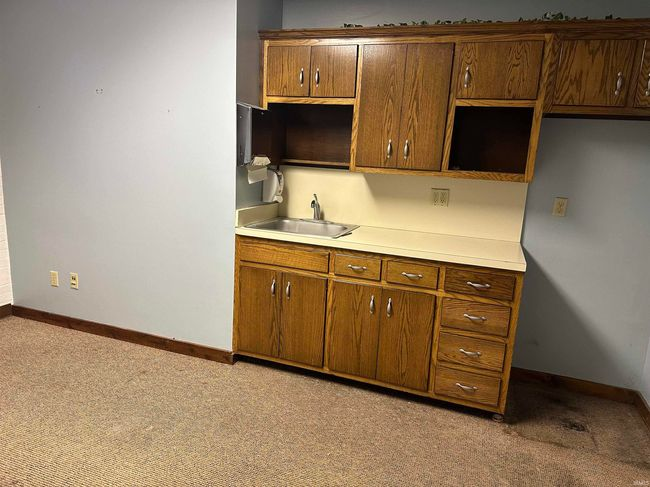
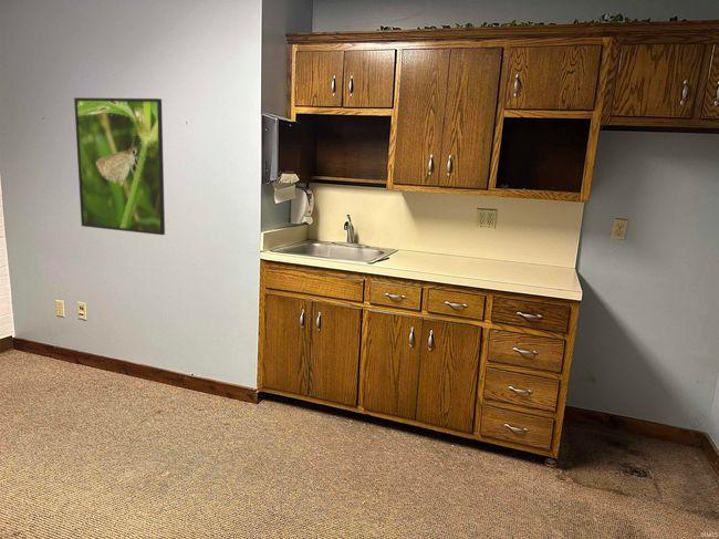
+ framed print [73,96,166,236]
